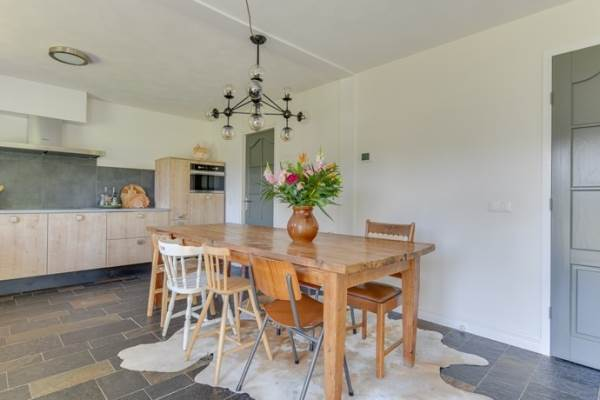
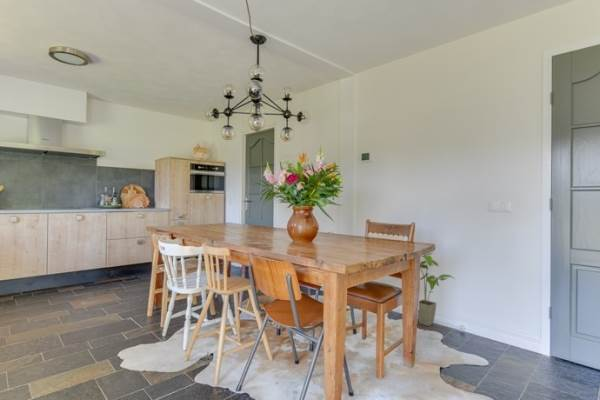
+ house plant [417,251,456,327]
